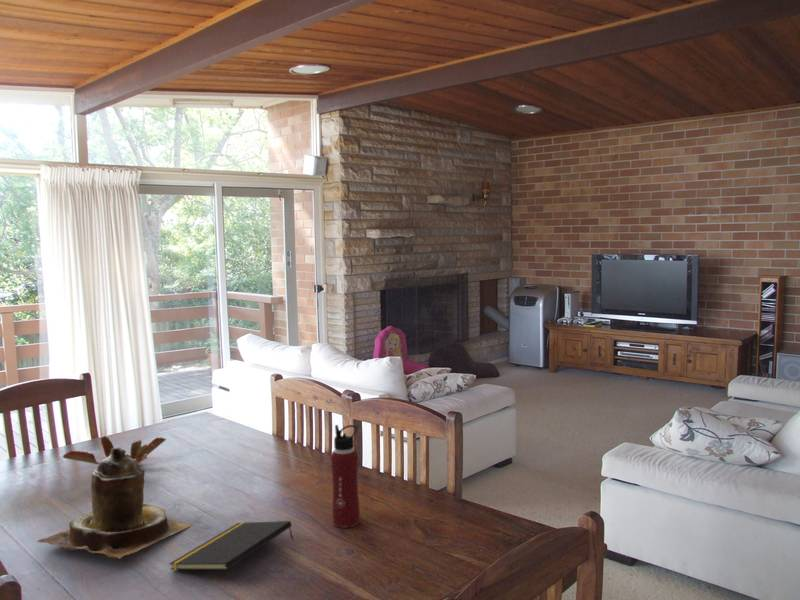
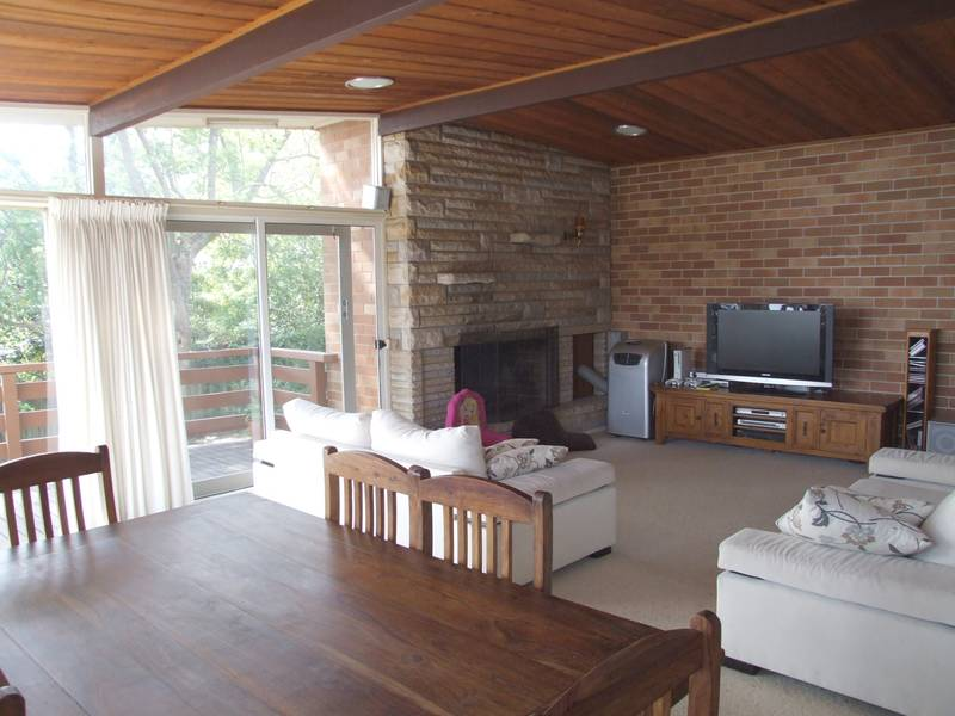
- notepad [168,520,294,571]
- teapot [36,446,193,560]
- plant [62,435,167,466]
- water bottle [330,424,361,529]
